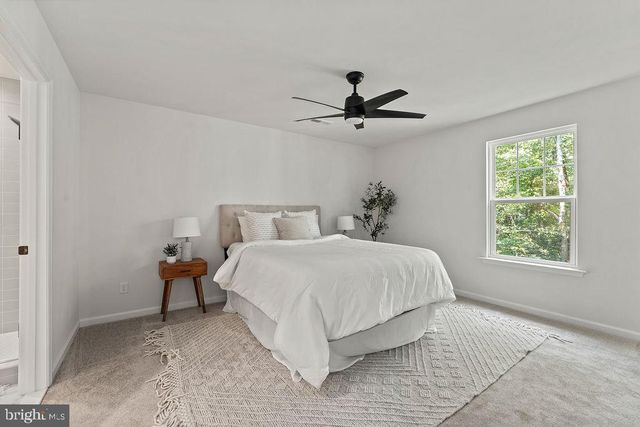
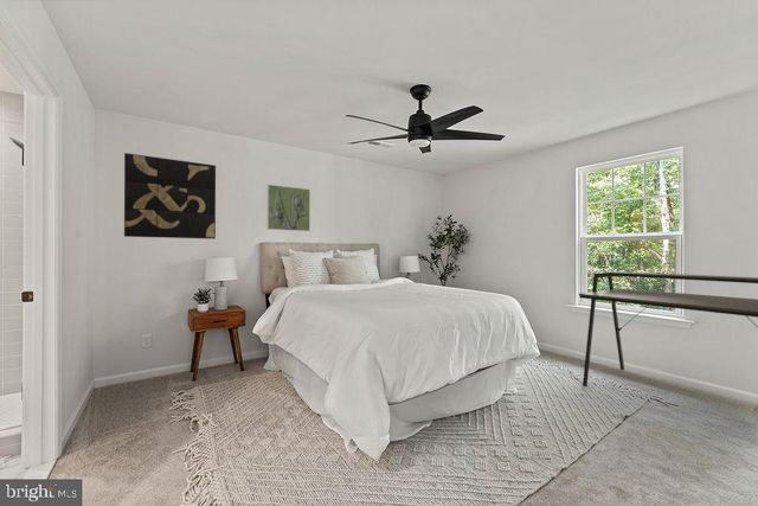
+ wall art [123,152,217,241]
+ desk [578,270,758,387]
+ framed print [266,184,311,232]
